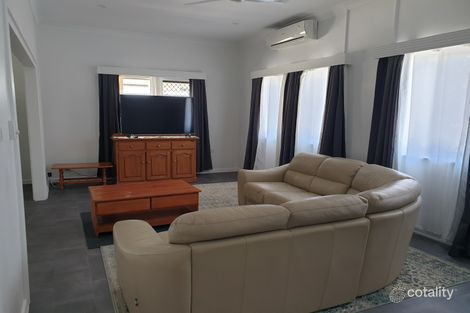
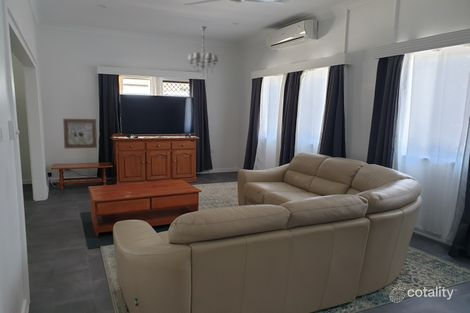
+ chandelier [187,25,219,76]
+ wall art [62,118,98,149]
